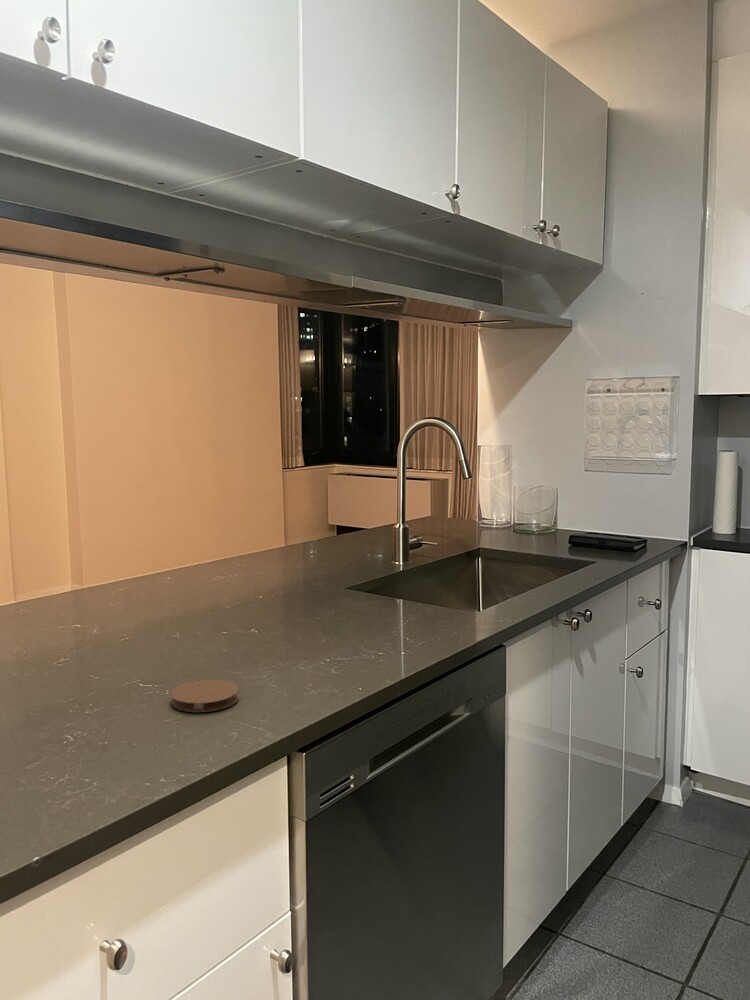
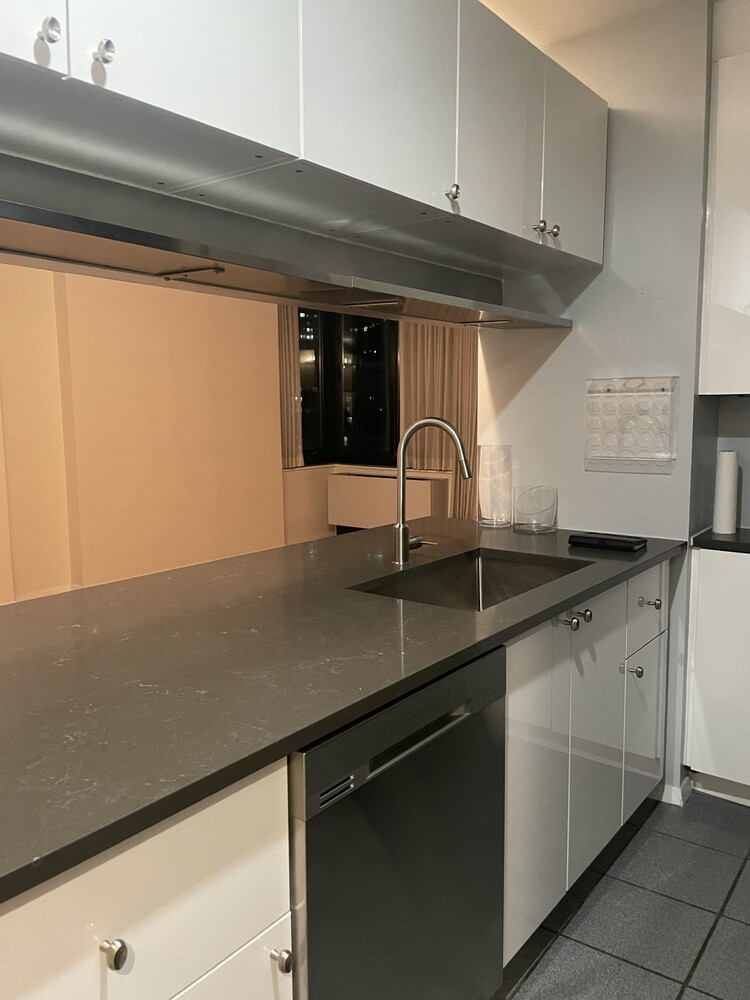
- coaster [170,679,240,713]
